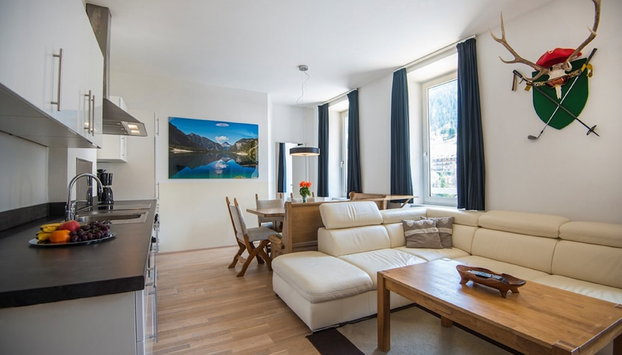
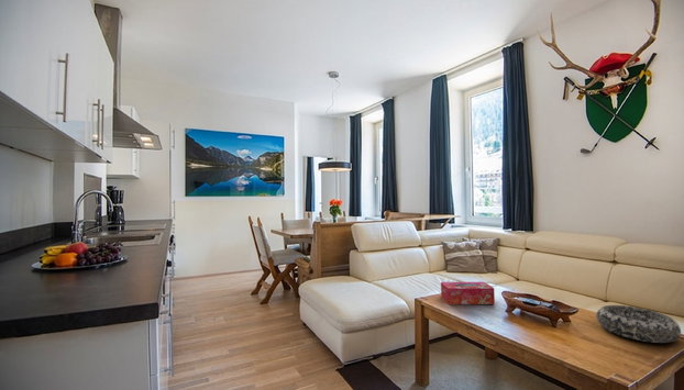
+ tissue box [440,281,496,305]
+ decorative bowl [595,304,682,344]
